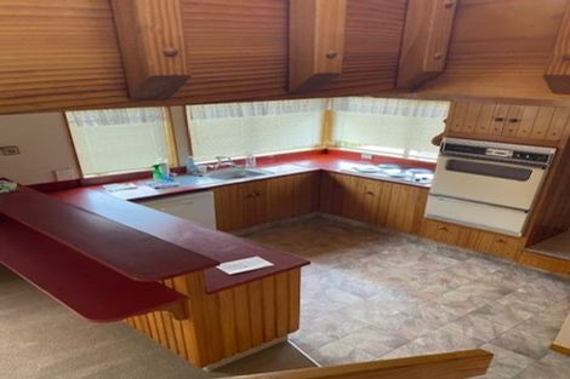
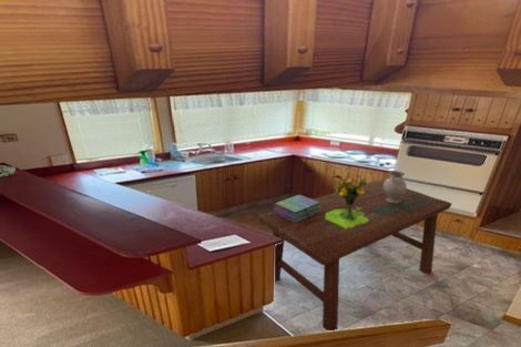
+ ceramic jug [384,170,408,203]
+ bouquet [325,174,370,228]
+ stack of books [273,194,320,223]
+ dining table [257,180,452,331]
